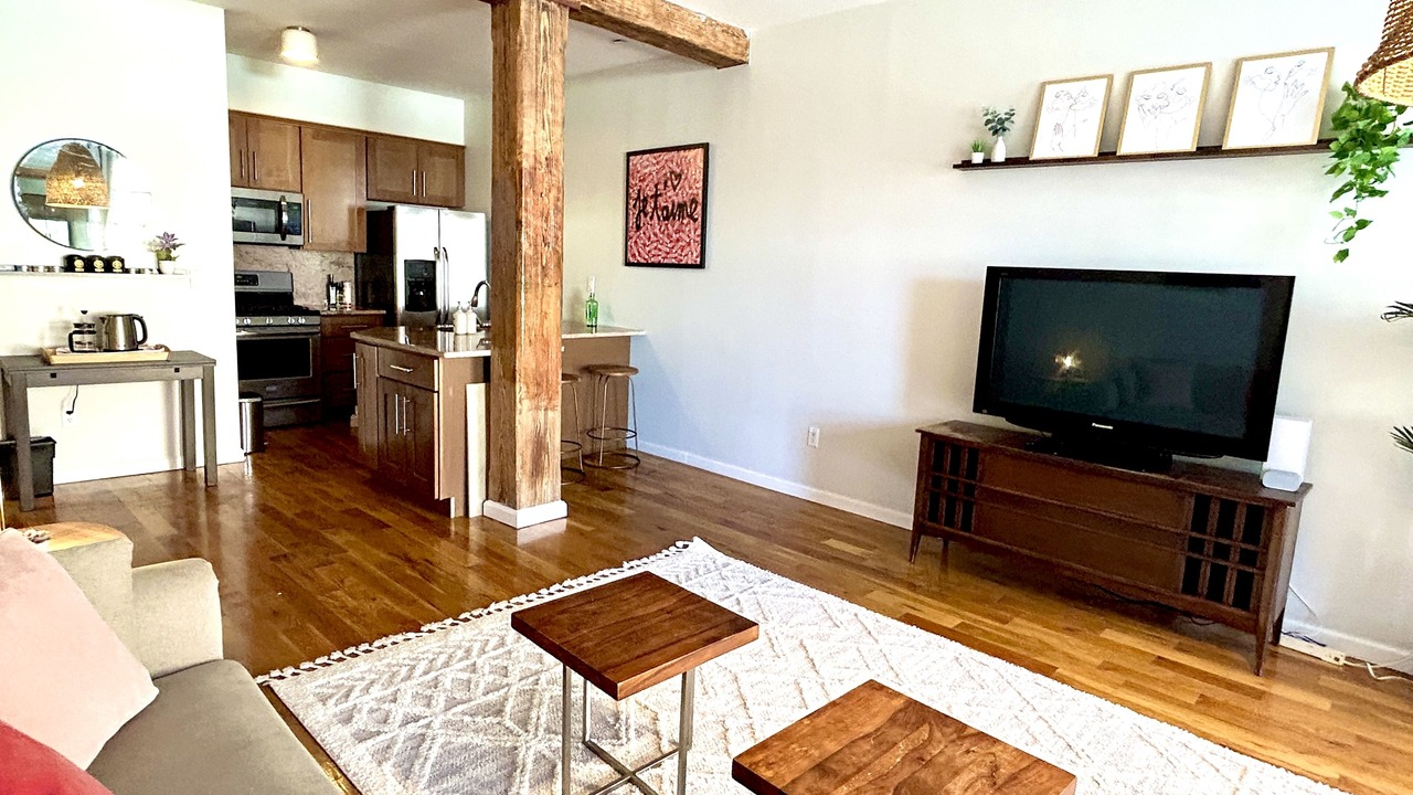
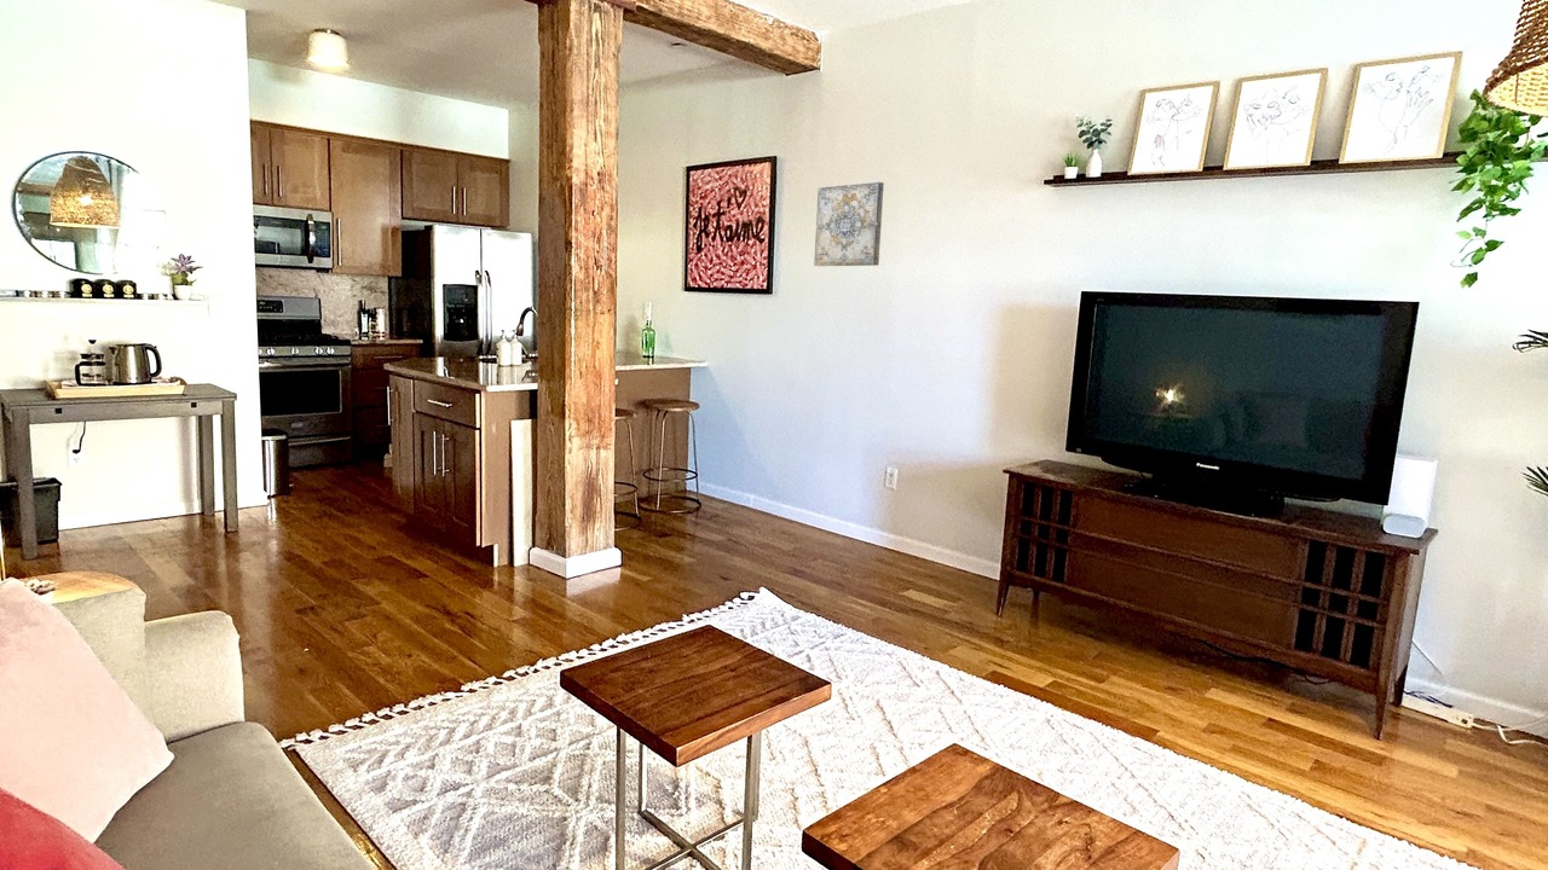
+ wall art [813,181,885,267]
